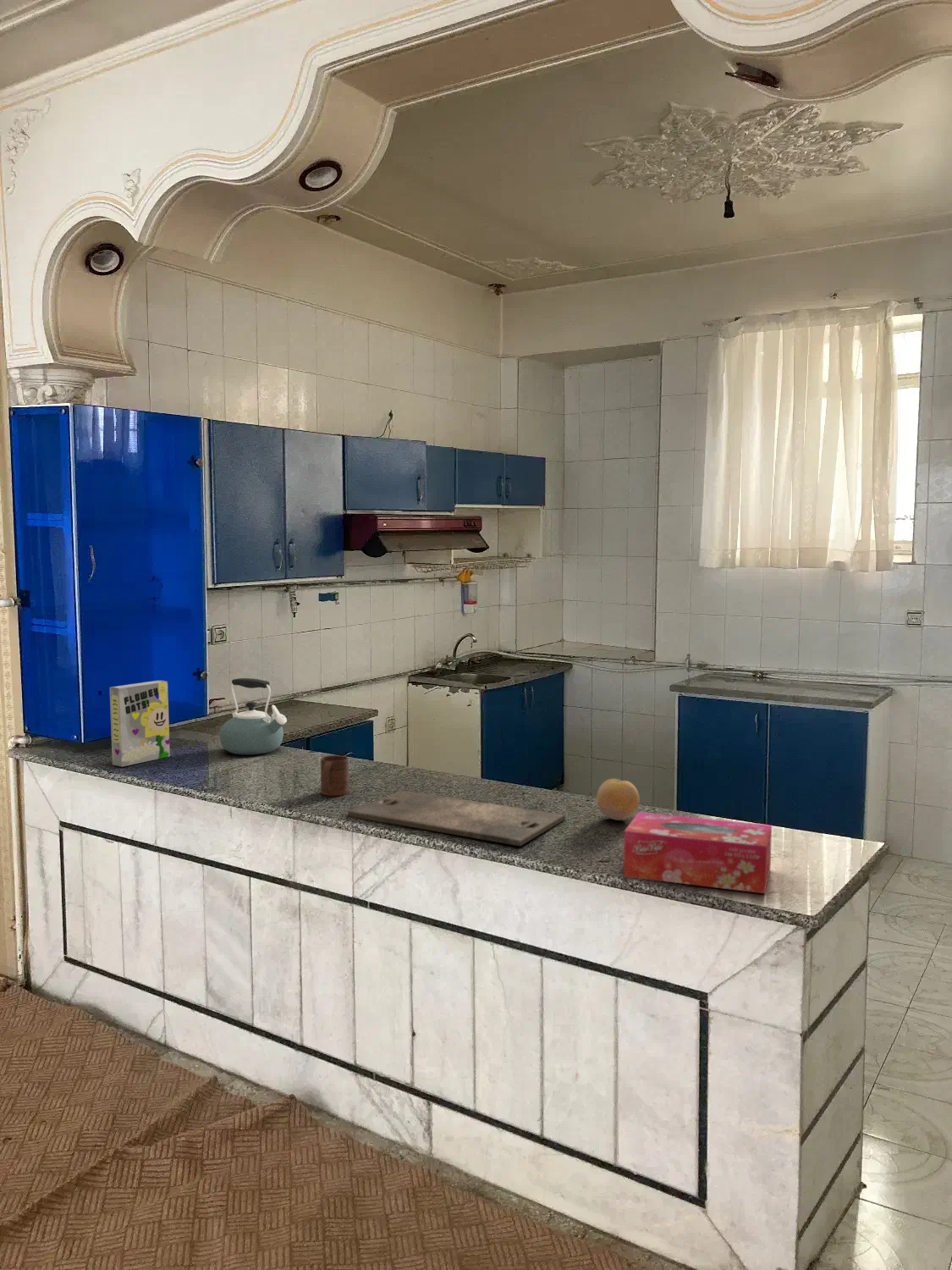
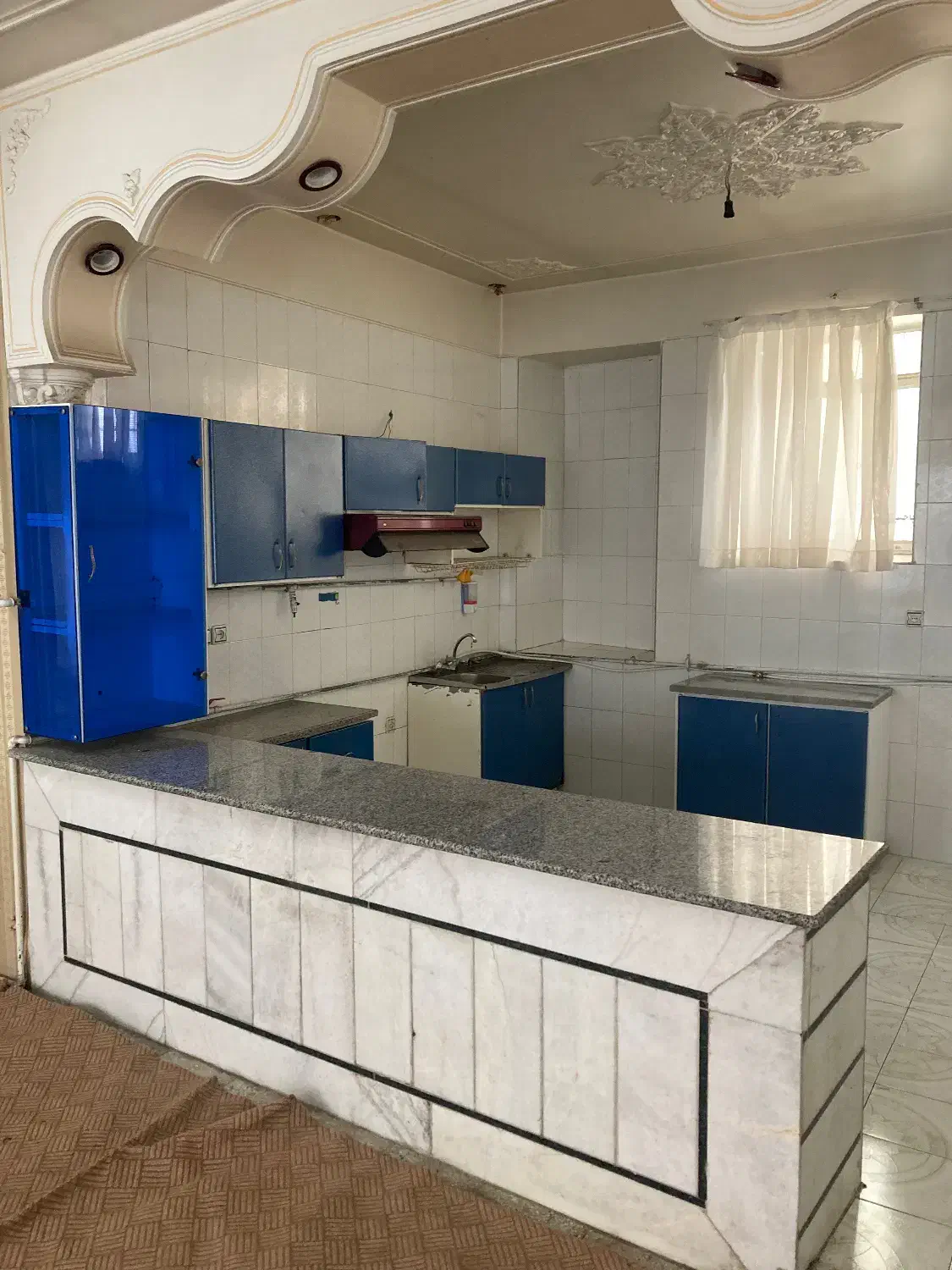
- tissue box [623,811,773,894]
- cutting board [347,789,566,847]
- kettle [219,677,288,755]
- cup [320,754,349,797]
- cereal box [109,680,171,768]
- fruit [596,778,640,821]
